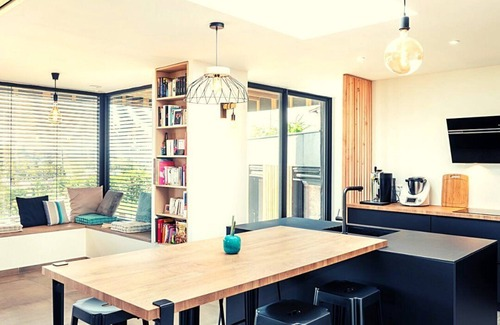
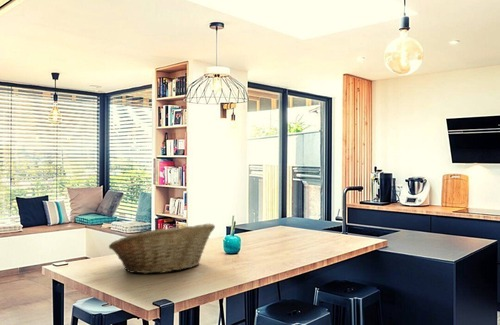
+ fruit basket [108,222,216,274]
